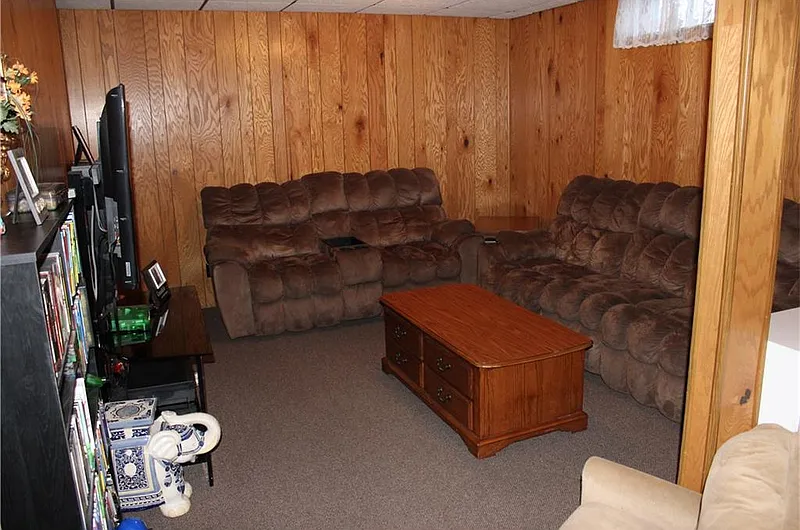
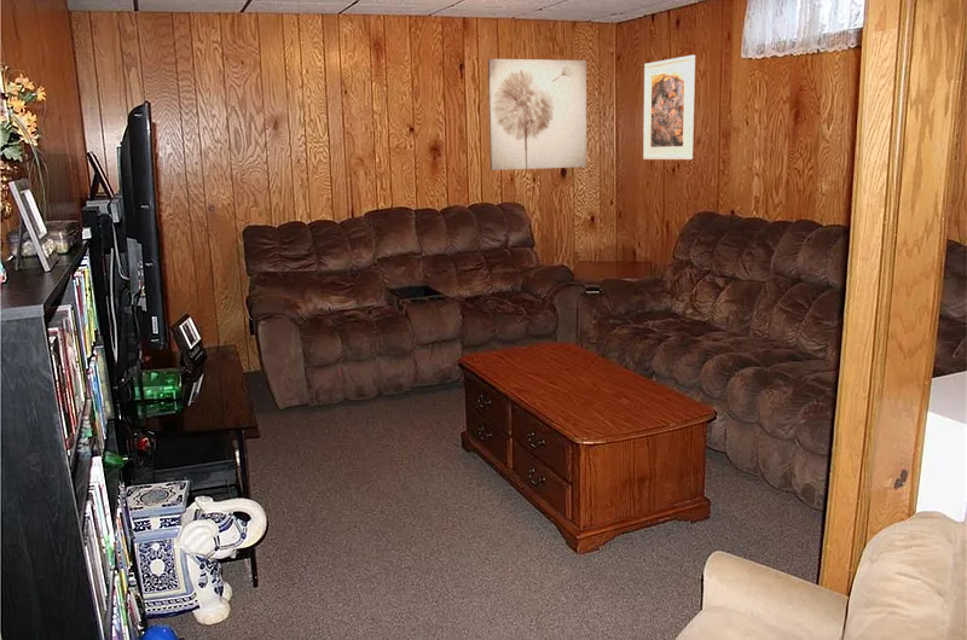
+ wall art [487,58,587,171]
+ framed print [642,54,696,161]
